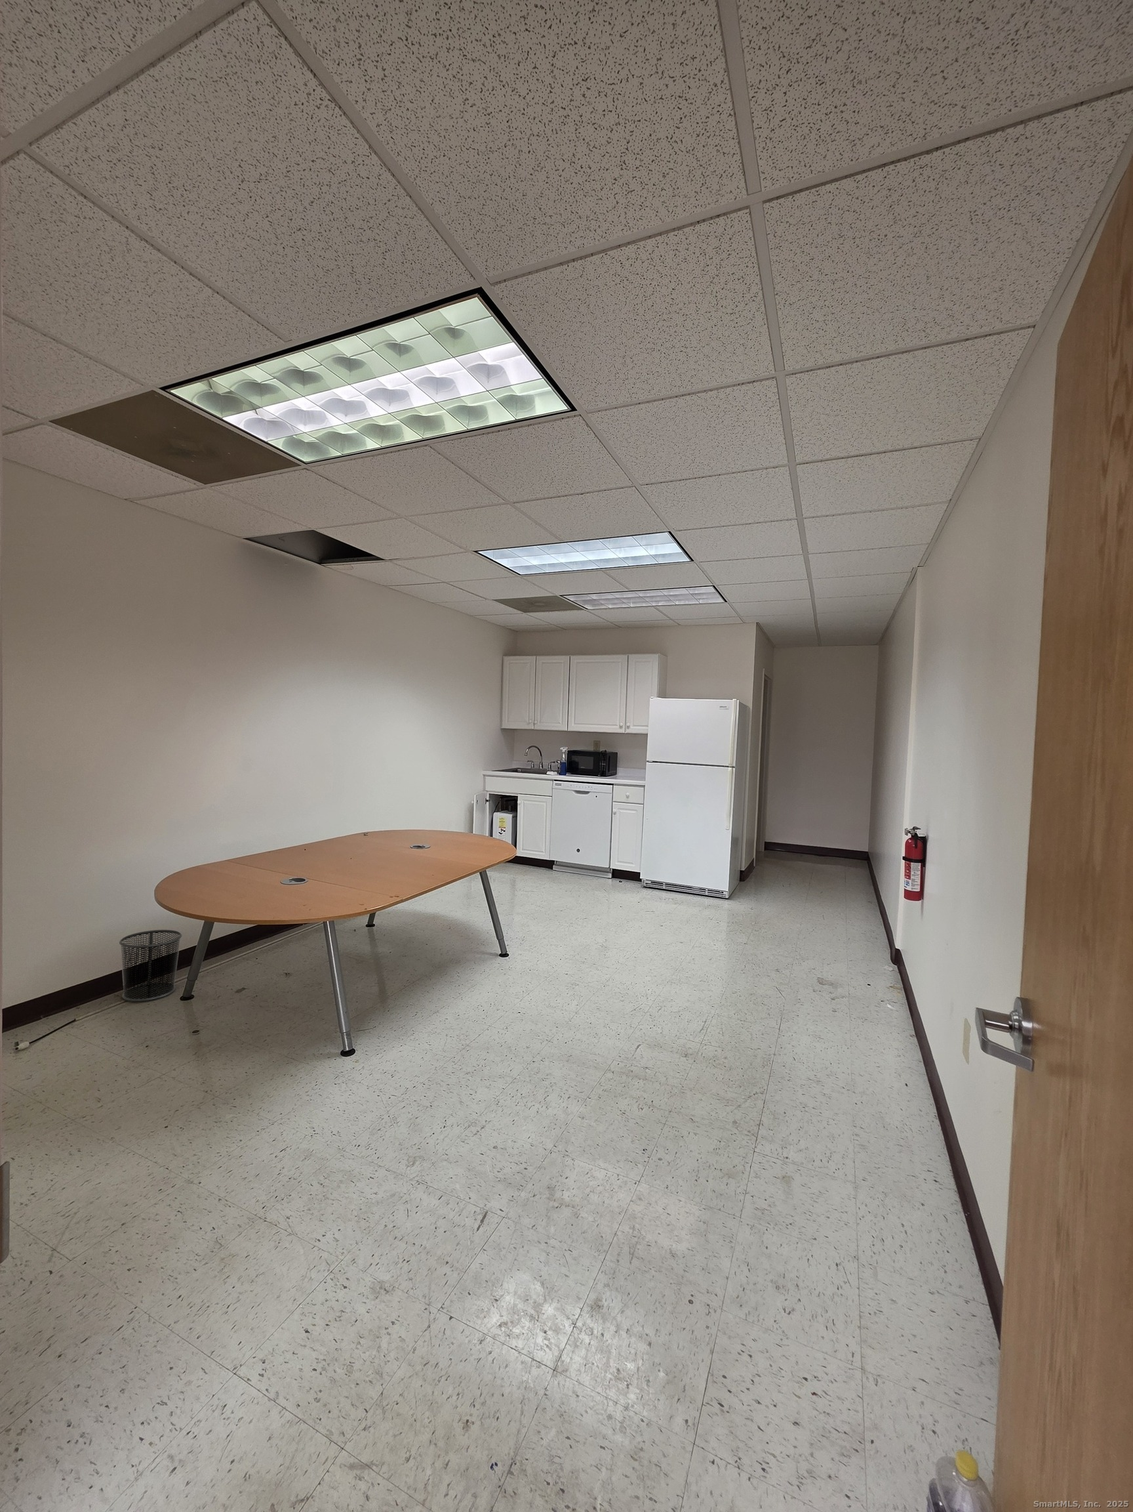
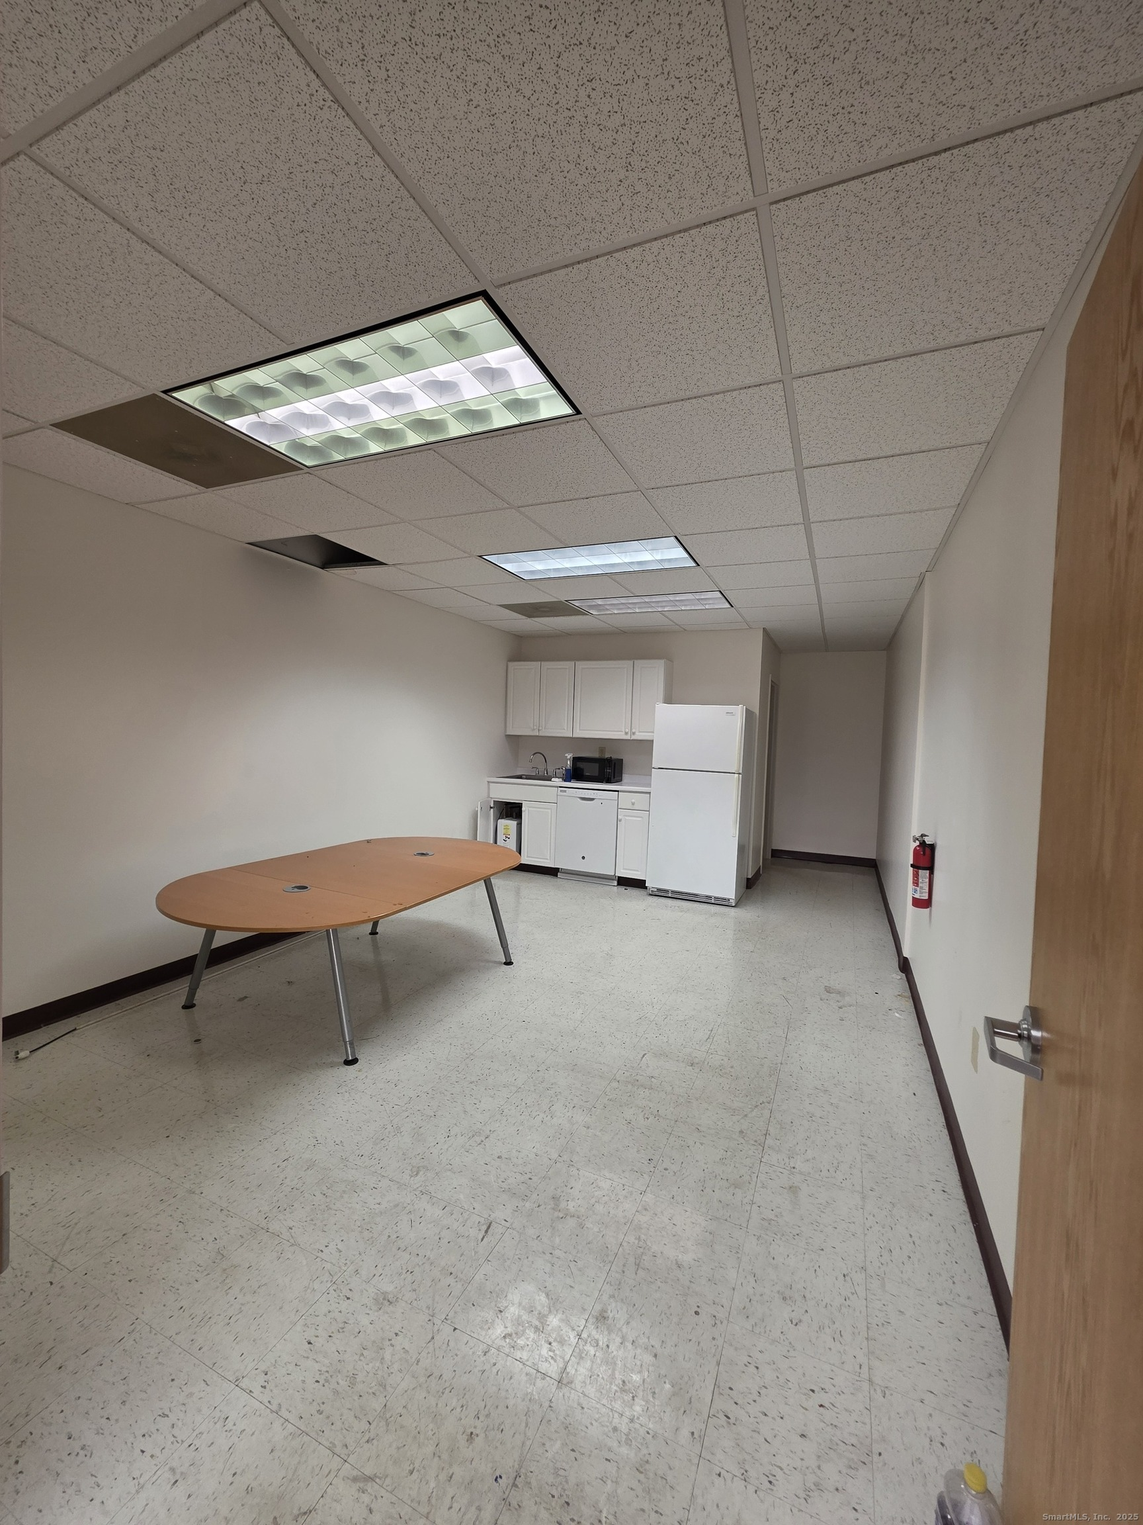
- waste bin [119,930,182,1002]
